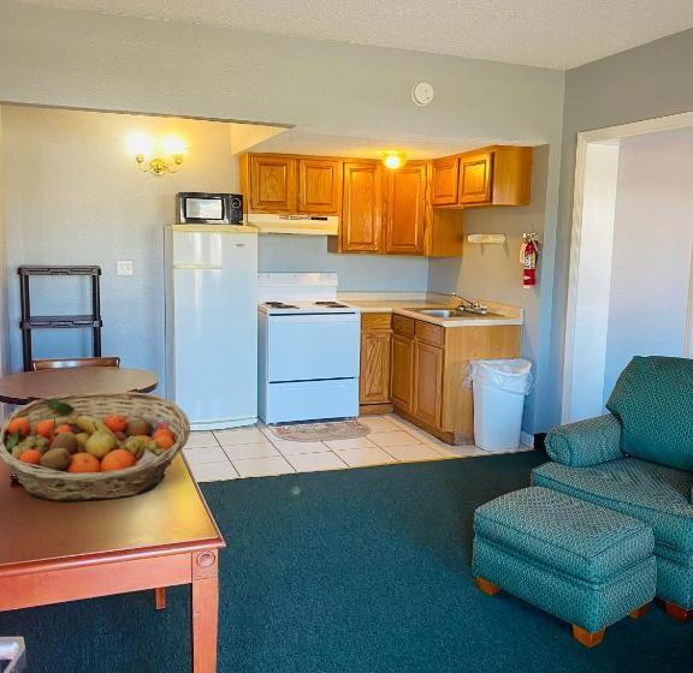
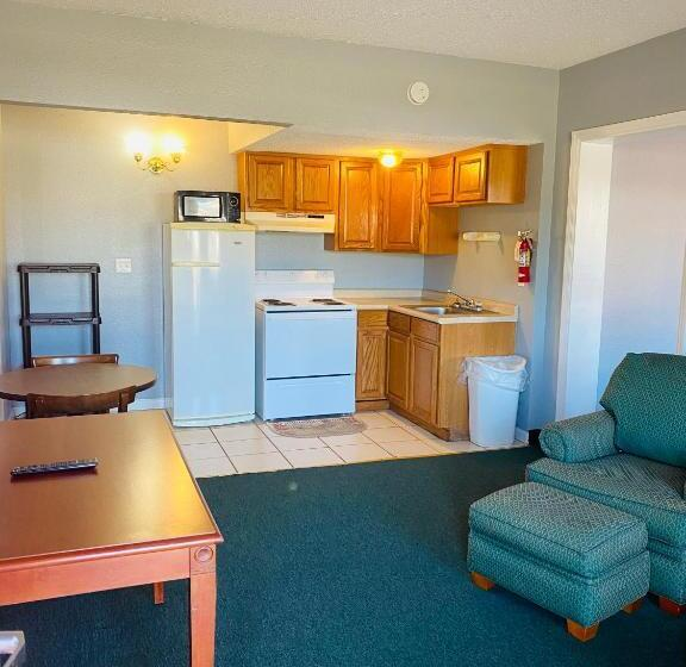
- fruit basket [0,391,191,502]
